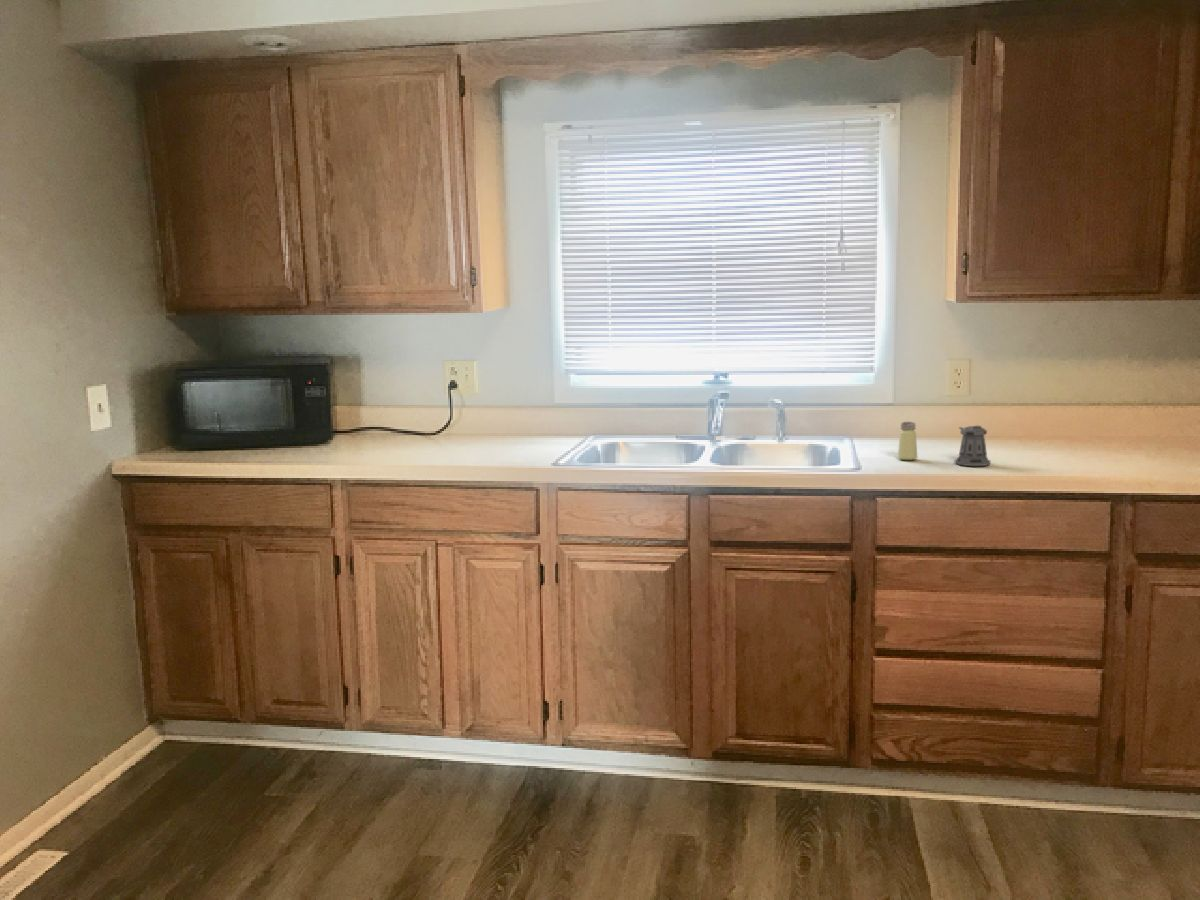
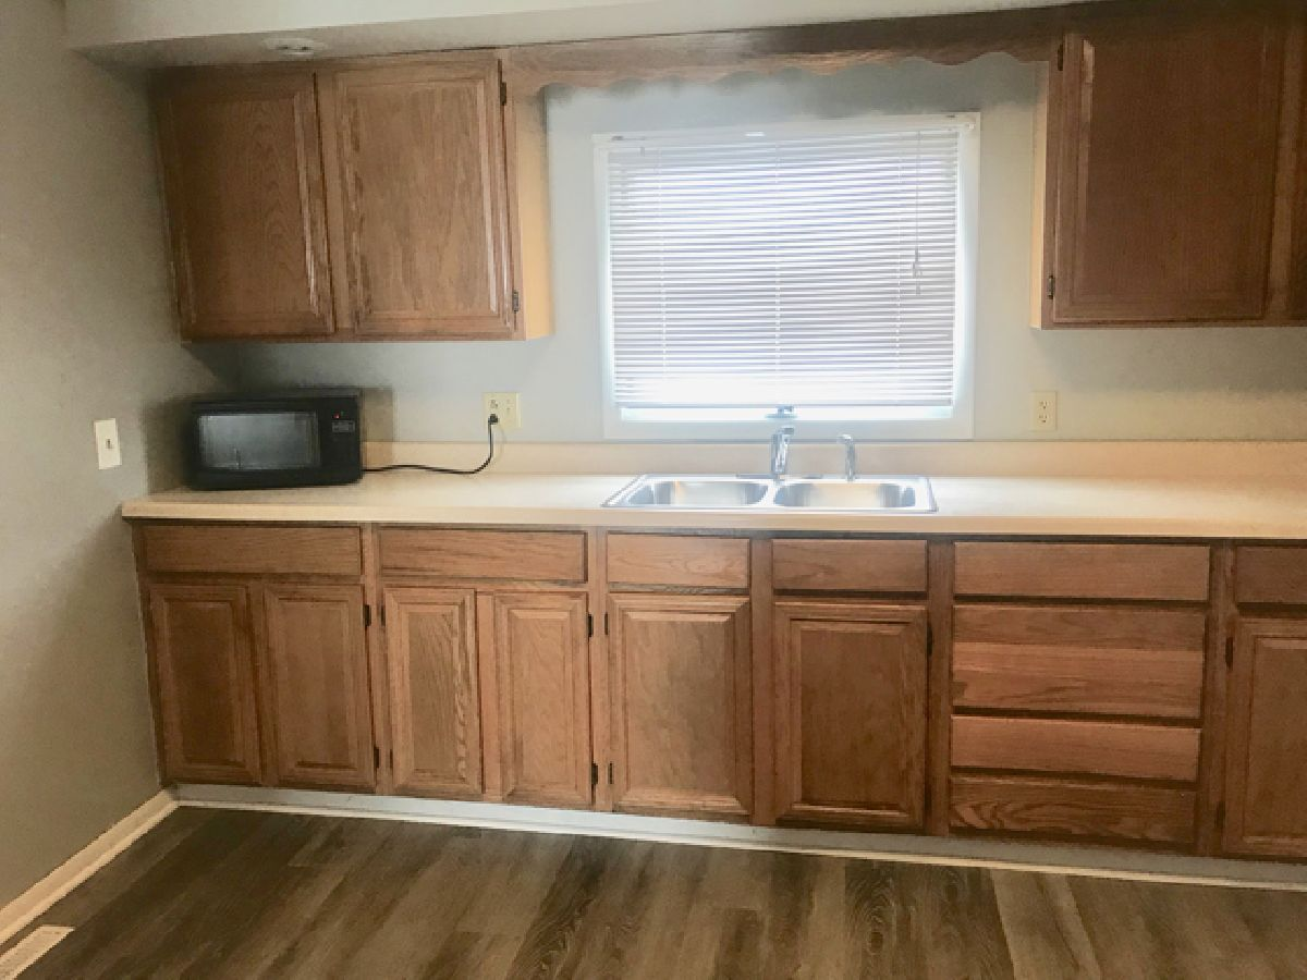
- pepper shaker [954,424,991,467]
- saltshaker [897,421,918,461]
